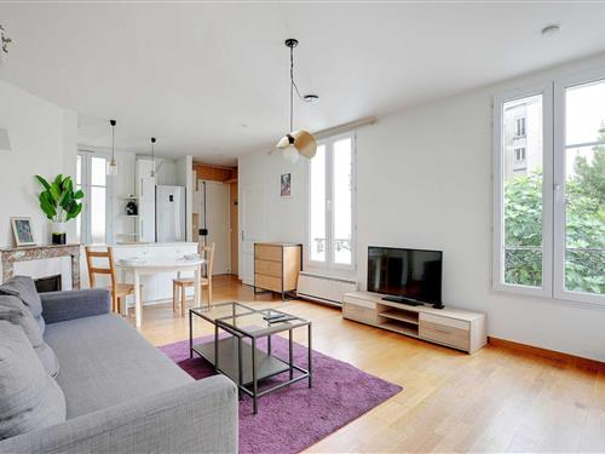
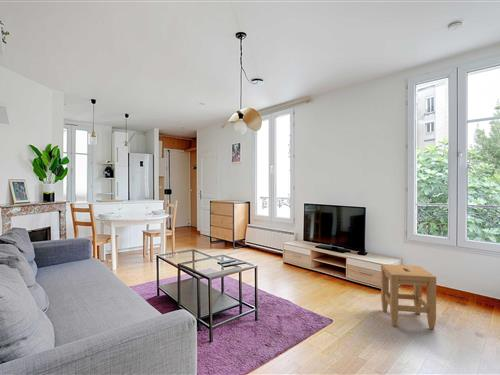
+ stool [380,263,437,330]
